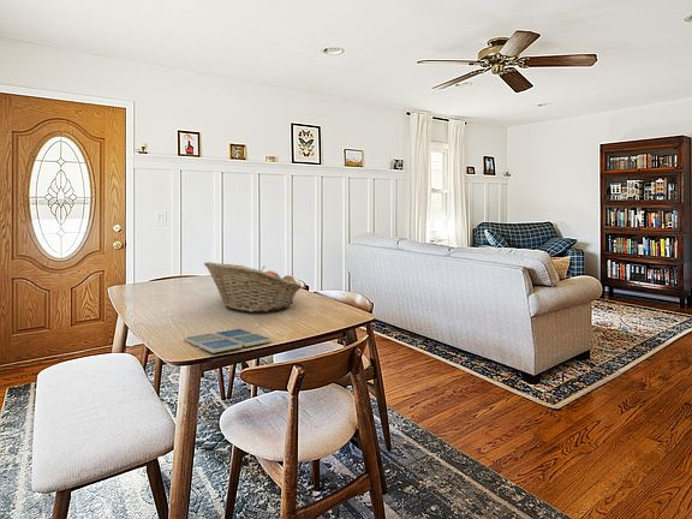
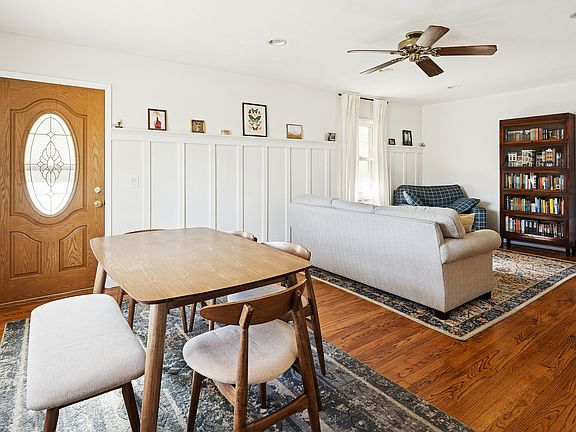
- drink coaster [183,328,273,354]
- fruit basket [203,261,303,314]
